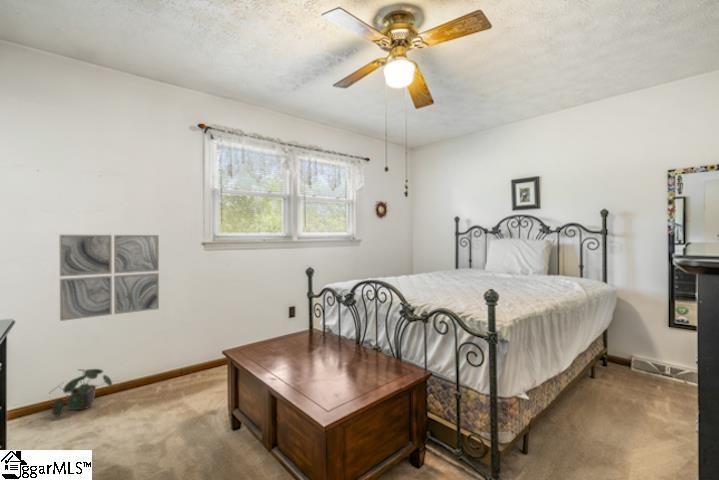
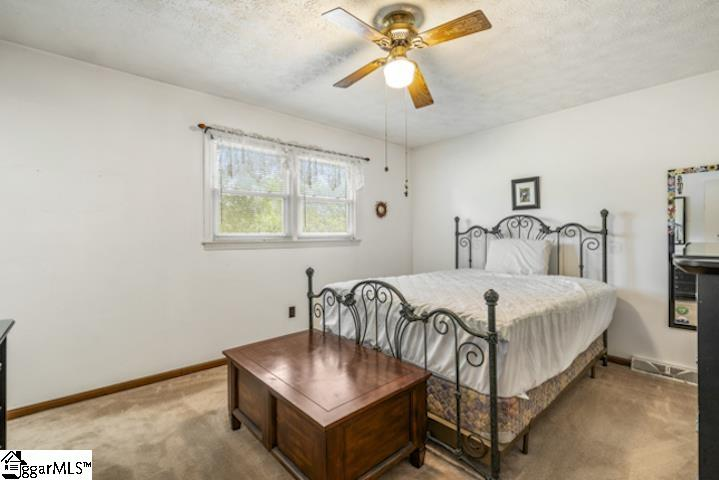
- potted plant [47,368,113,418]
- wall art [59,234,160,322]
